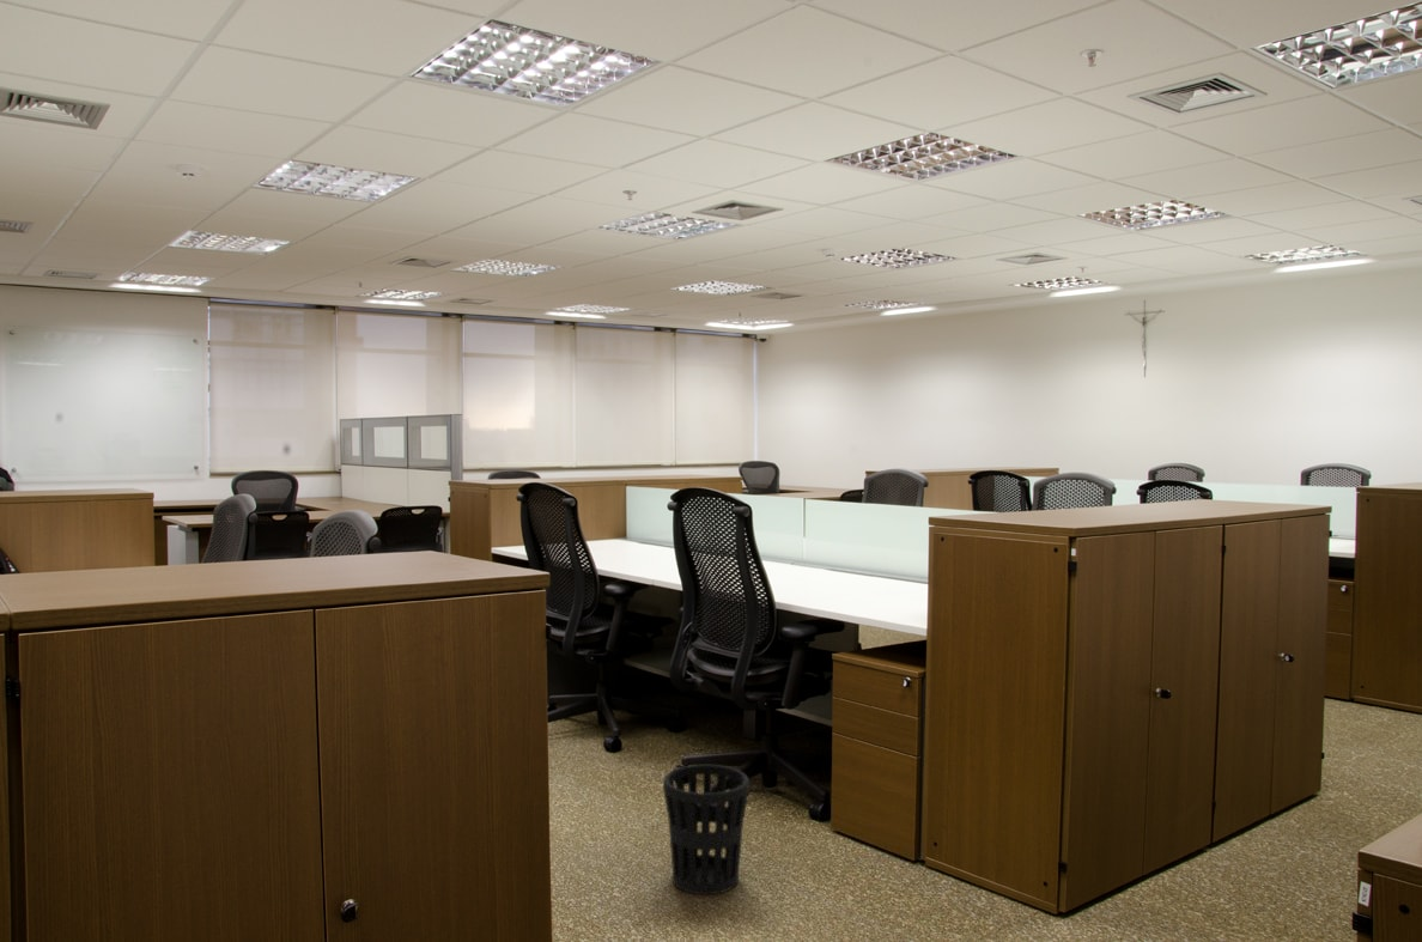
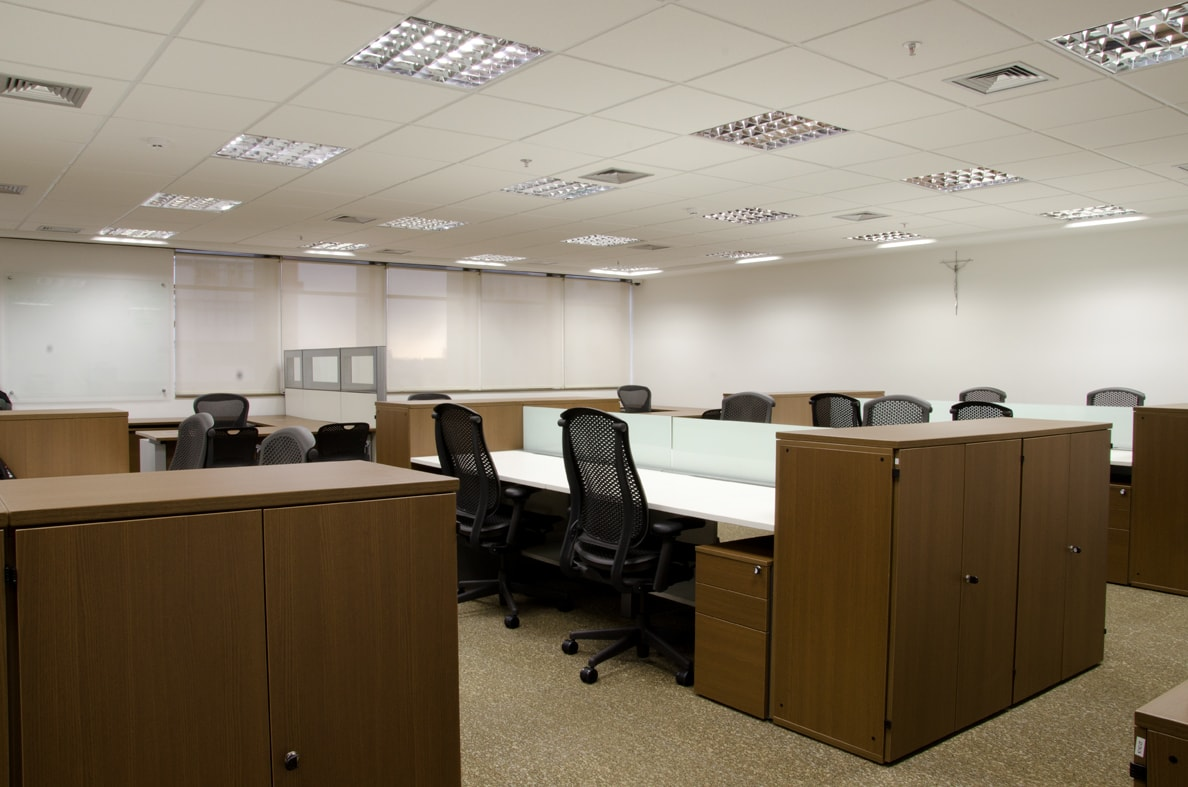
- wastebasket [662,764,750,895]
